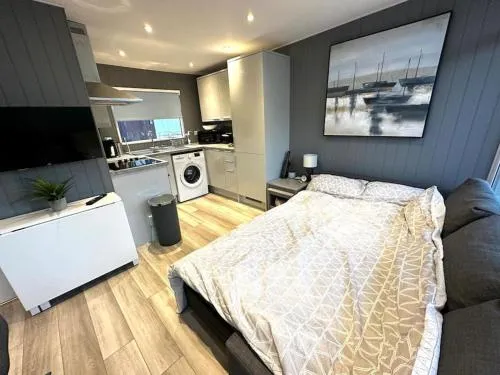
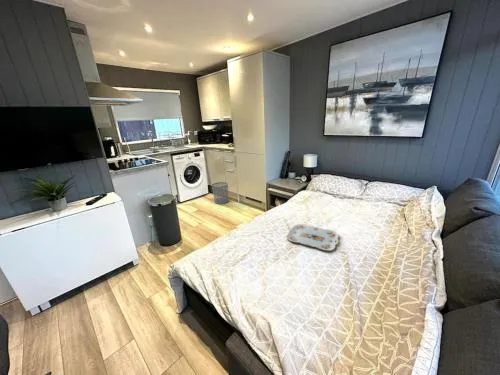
+ serving tray [286,223,340,252]
+ waste bin [211,181,229,205]
